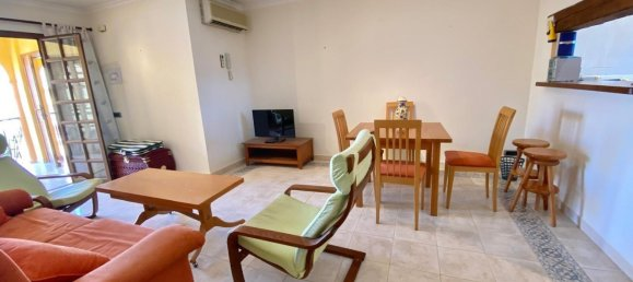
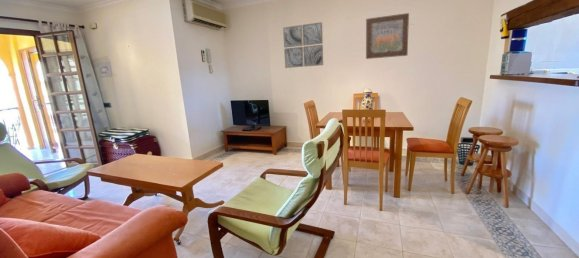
+ wall art [282,21,324,69]
+ wall art [365,12,410,60]
